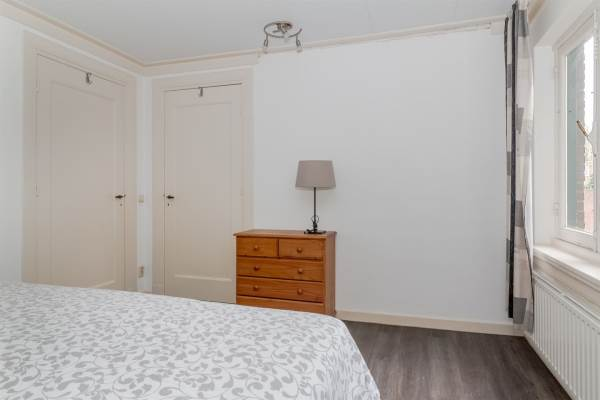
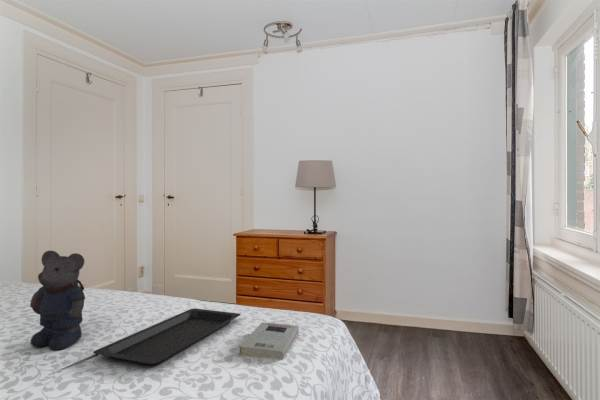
+ serving tray [92,308,242,367]
+ bear [29,250,86,351]
+ book [239,321,300,361]
